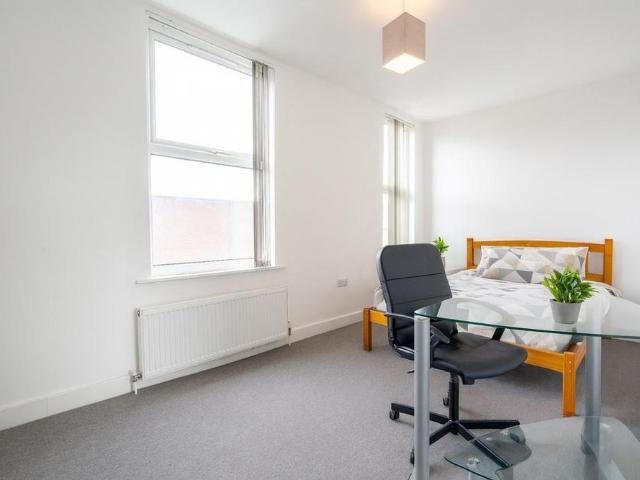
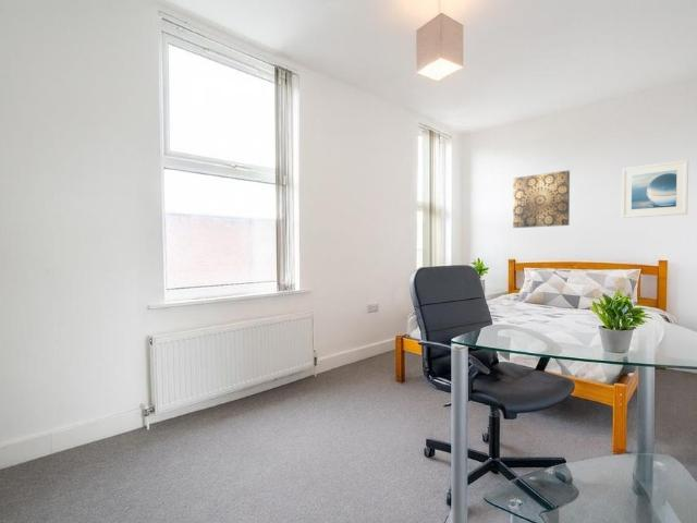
+ wall art [512,169,571,229]
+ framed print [621,159,689,219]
